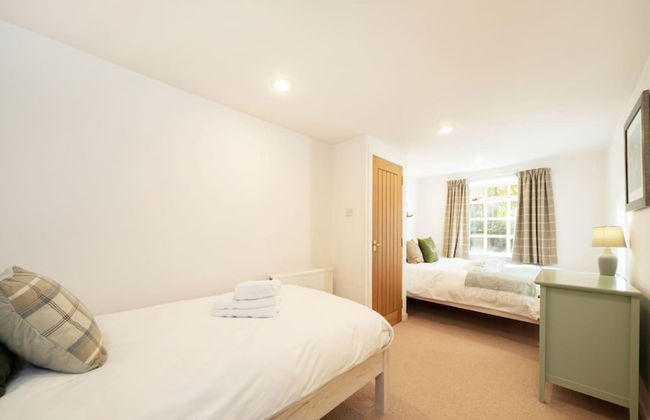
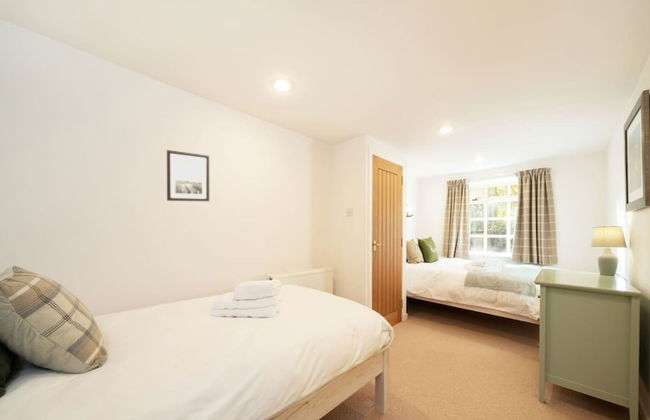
+ wall art [166,149,210,202]
